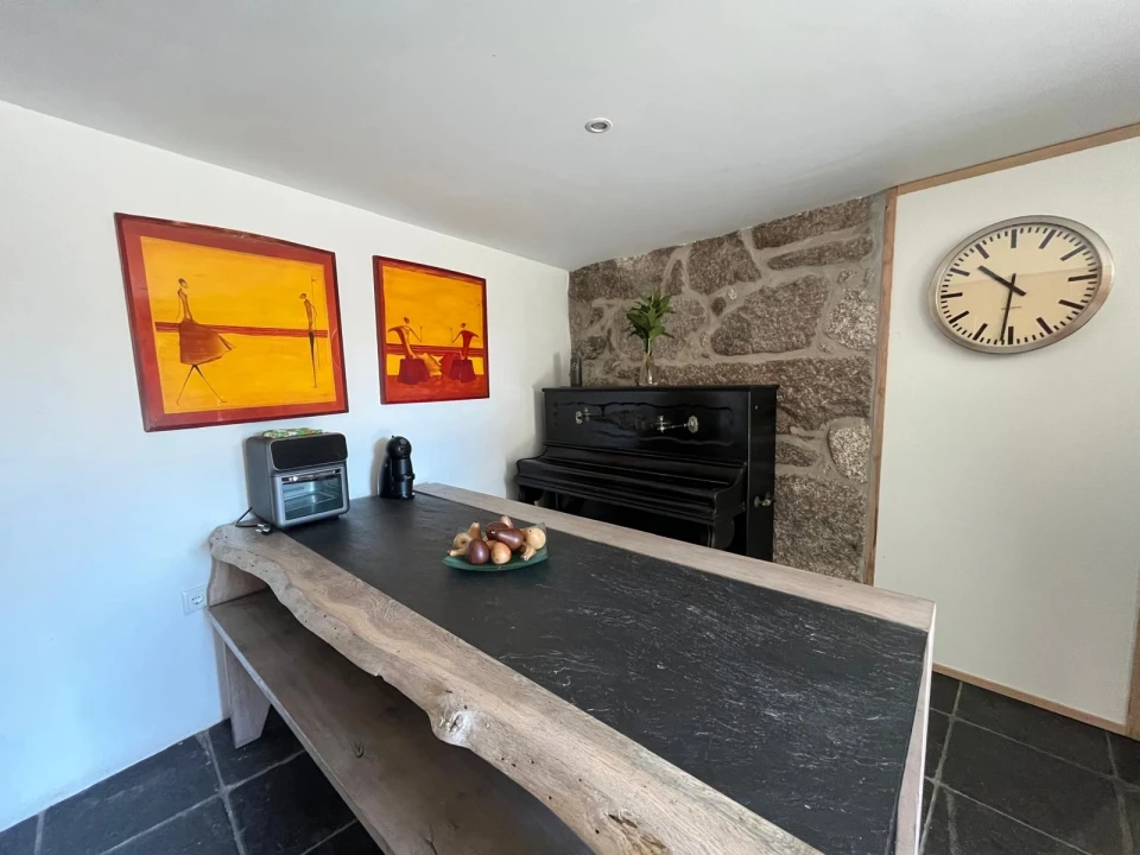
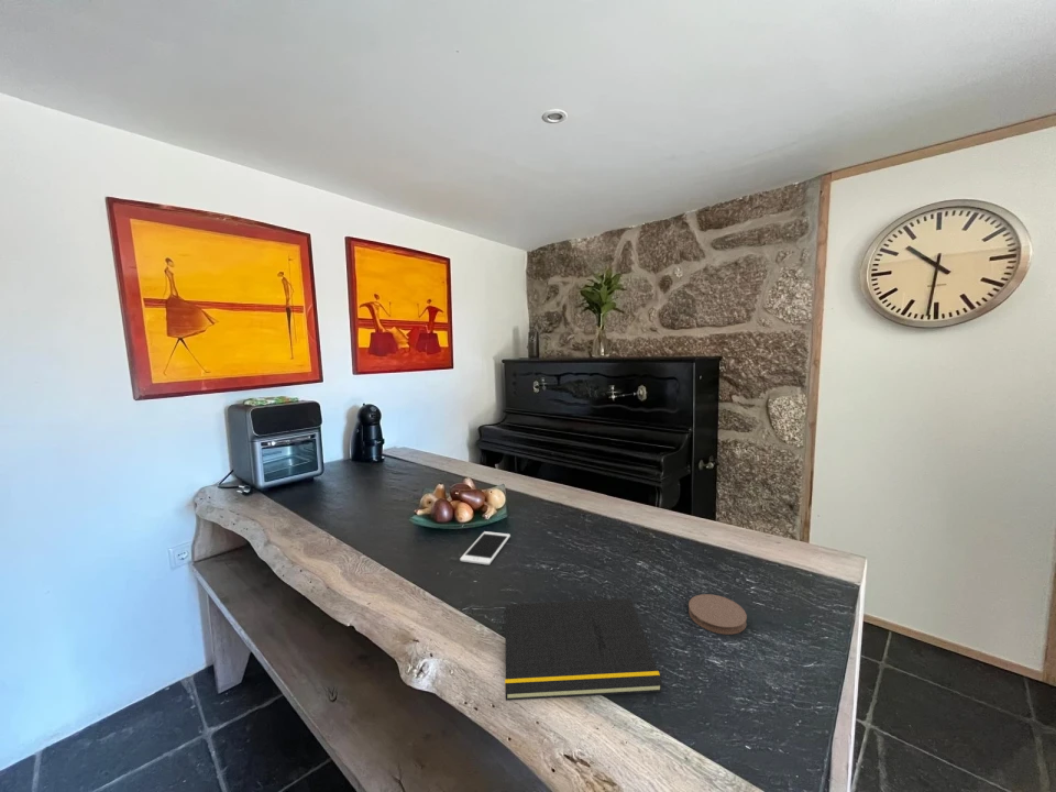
+ cell phone [459,530,512,565]
+ coaster [688,593,748,636]
+ notepad [502,597,663,702]
